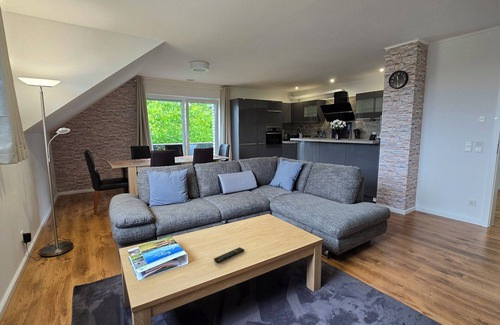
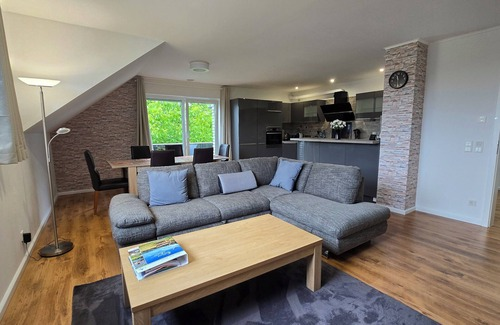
- remote control [213,246,245,264]
